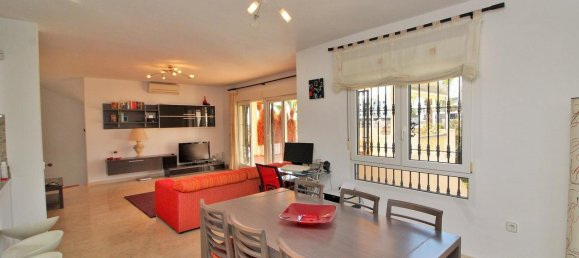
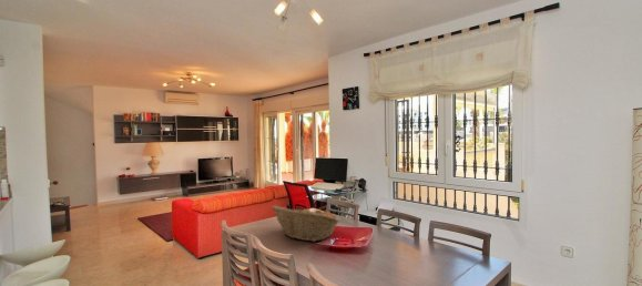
+ fruit basket [271,205,342,243]
